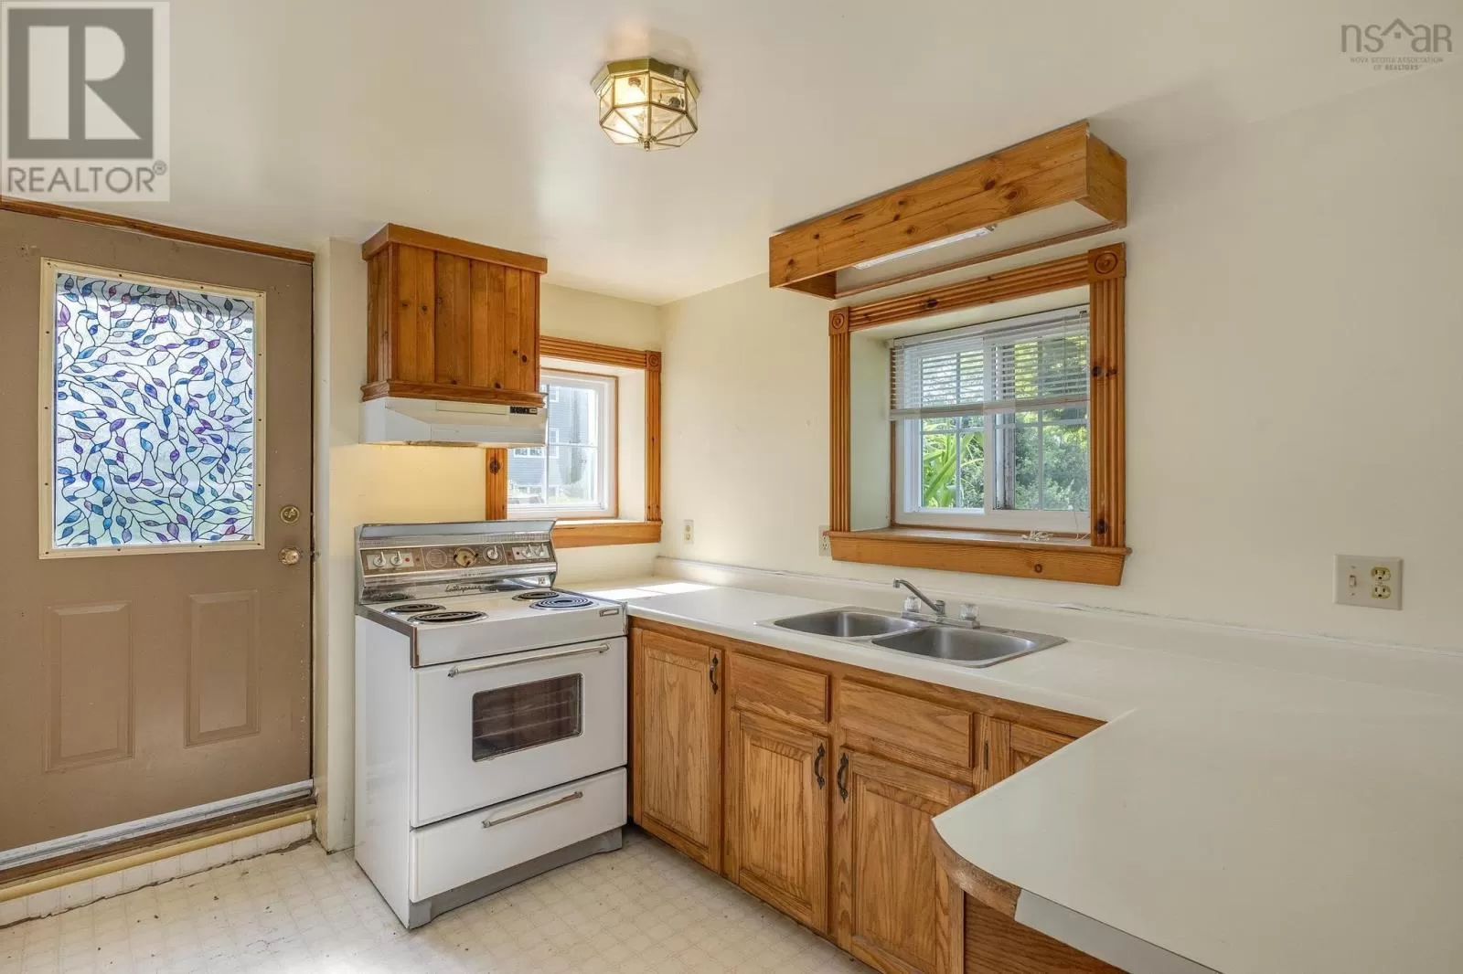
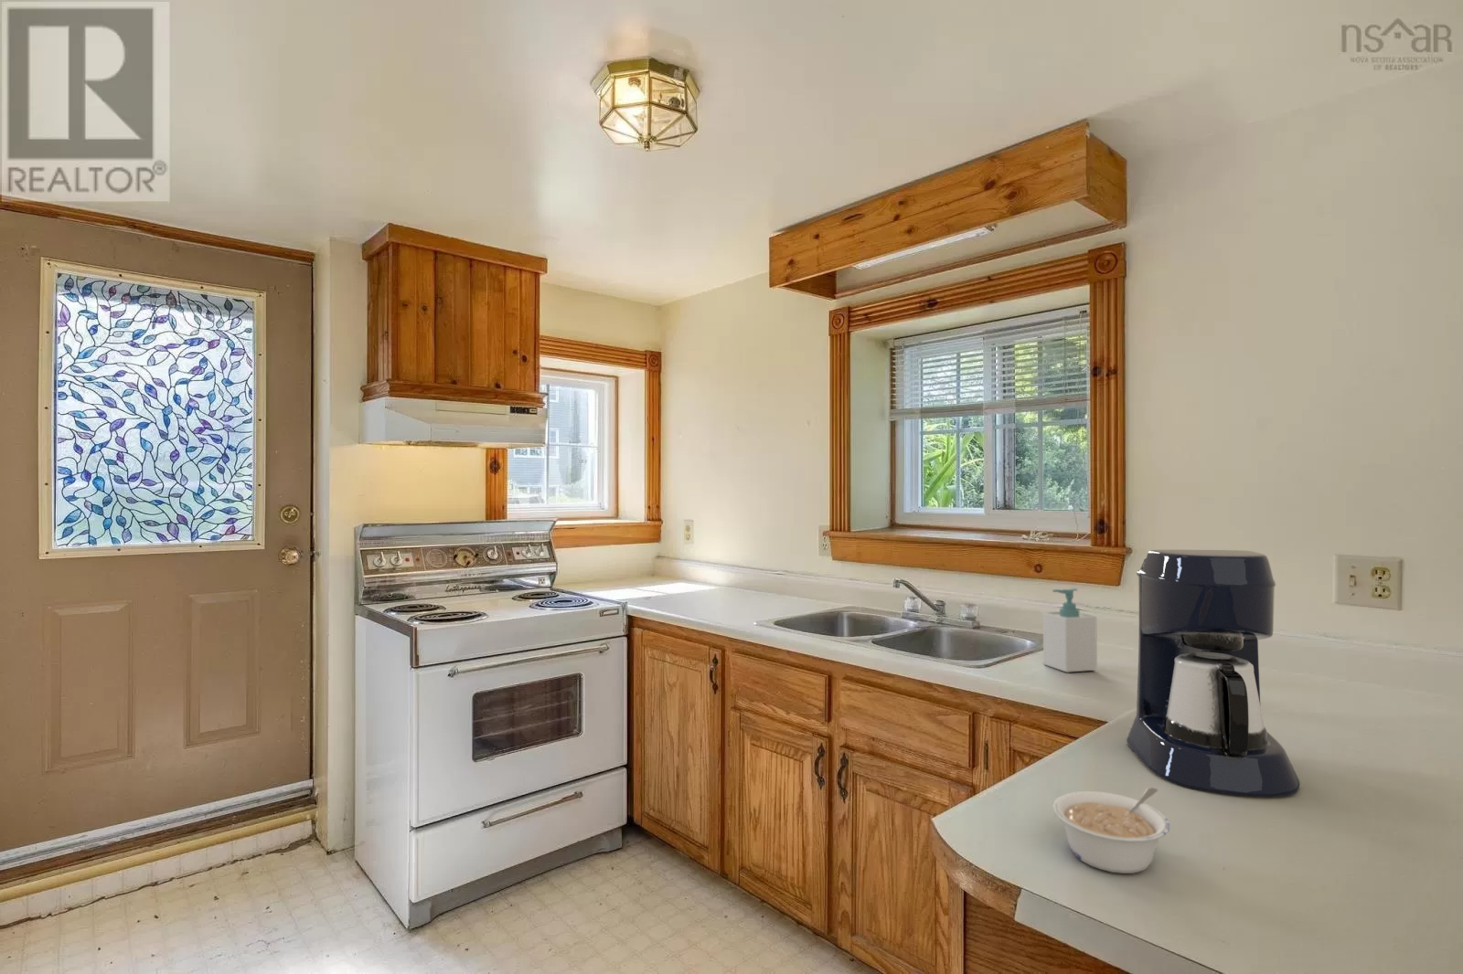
+ coffee maker [1126,549,1301,798]
+ soap bottle [1042,587,1099,673]
+ legume [1052,787,1170,874]
